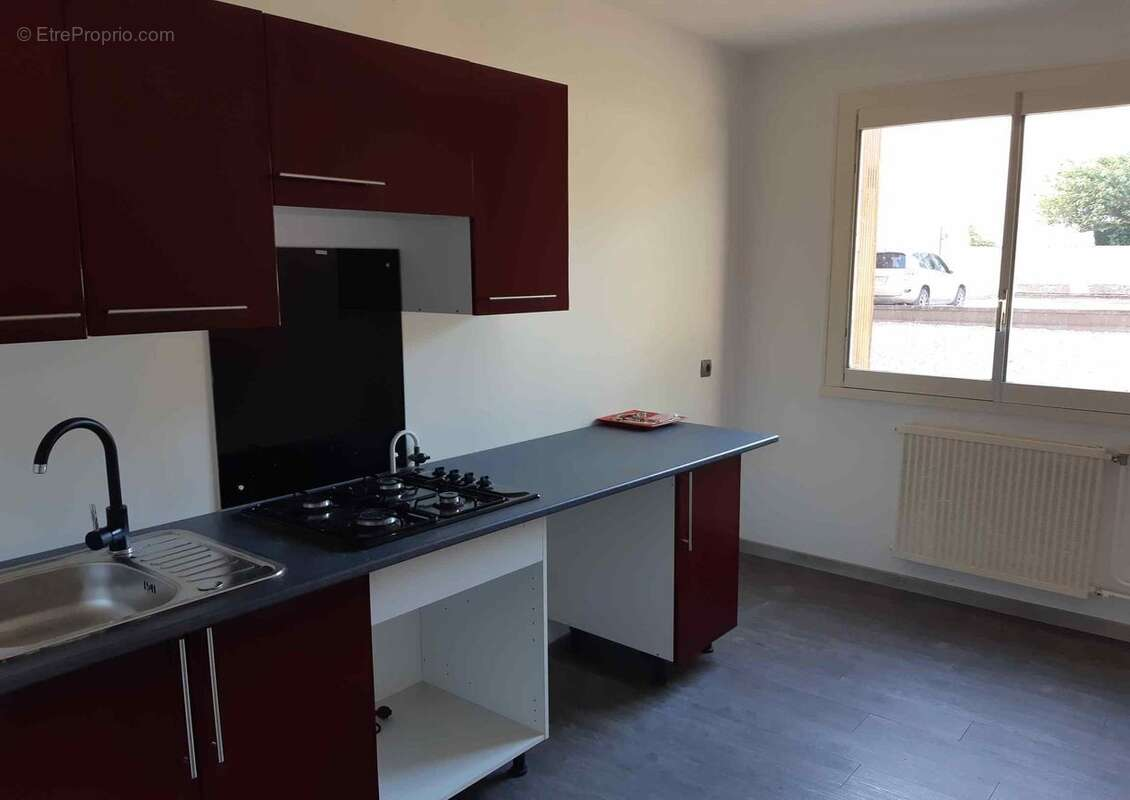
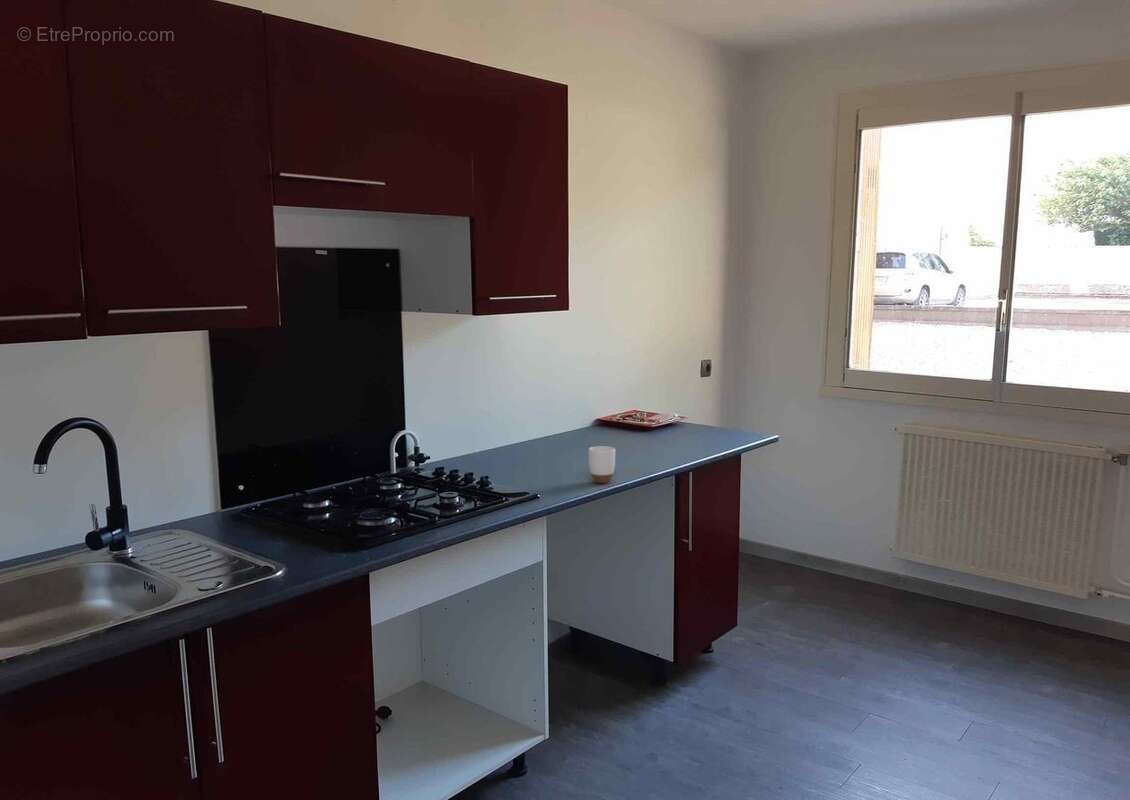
+ mug [588,445,616,484]
